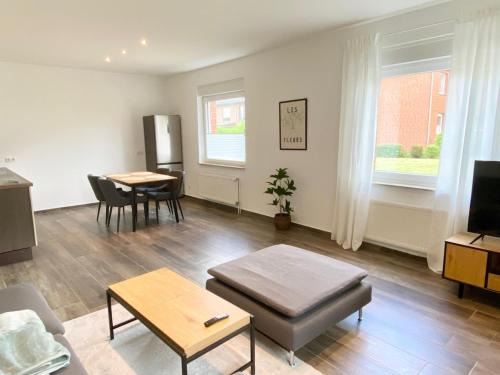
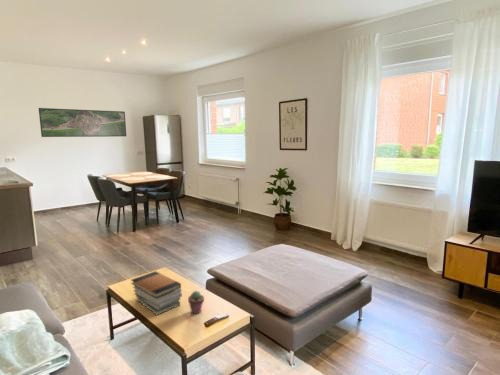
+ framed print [38,107,127,138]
+ potted succulent [187,290,205,315]
+ book stack [130,270,183,316]
